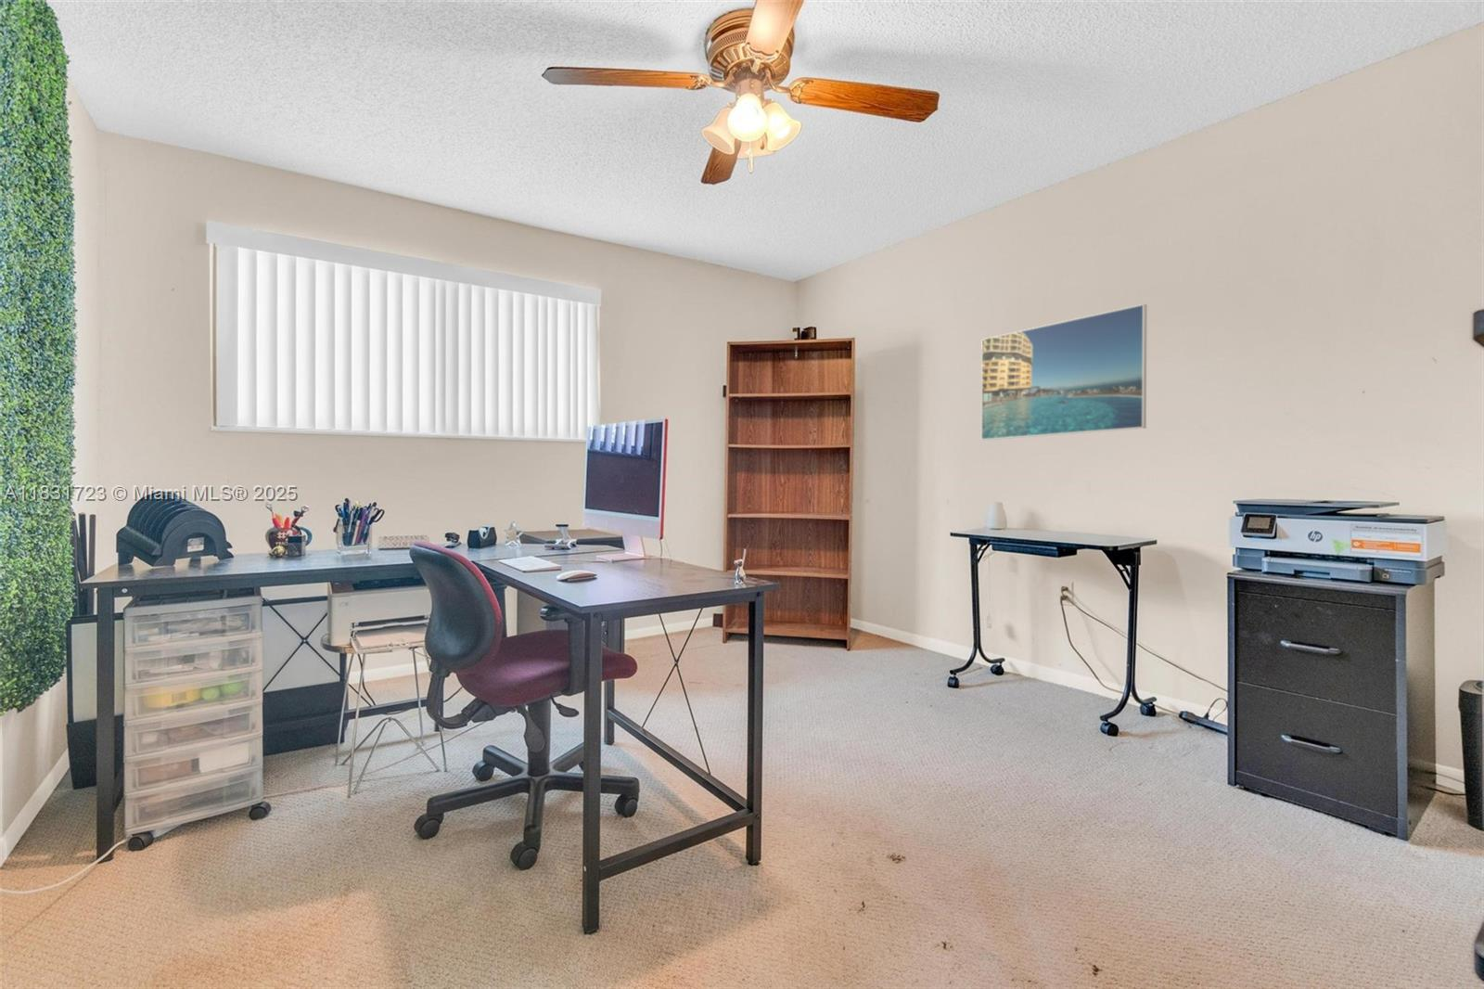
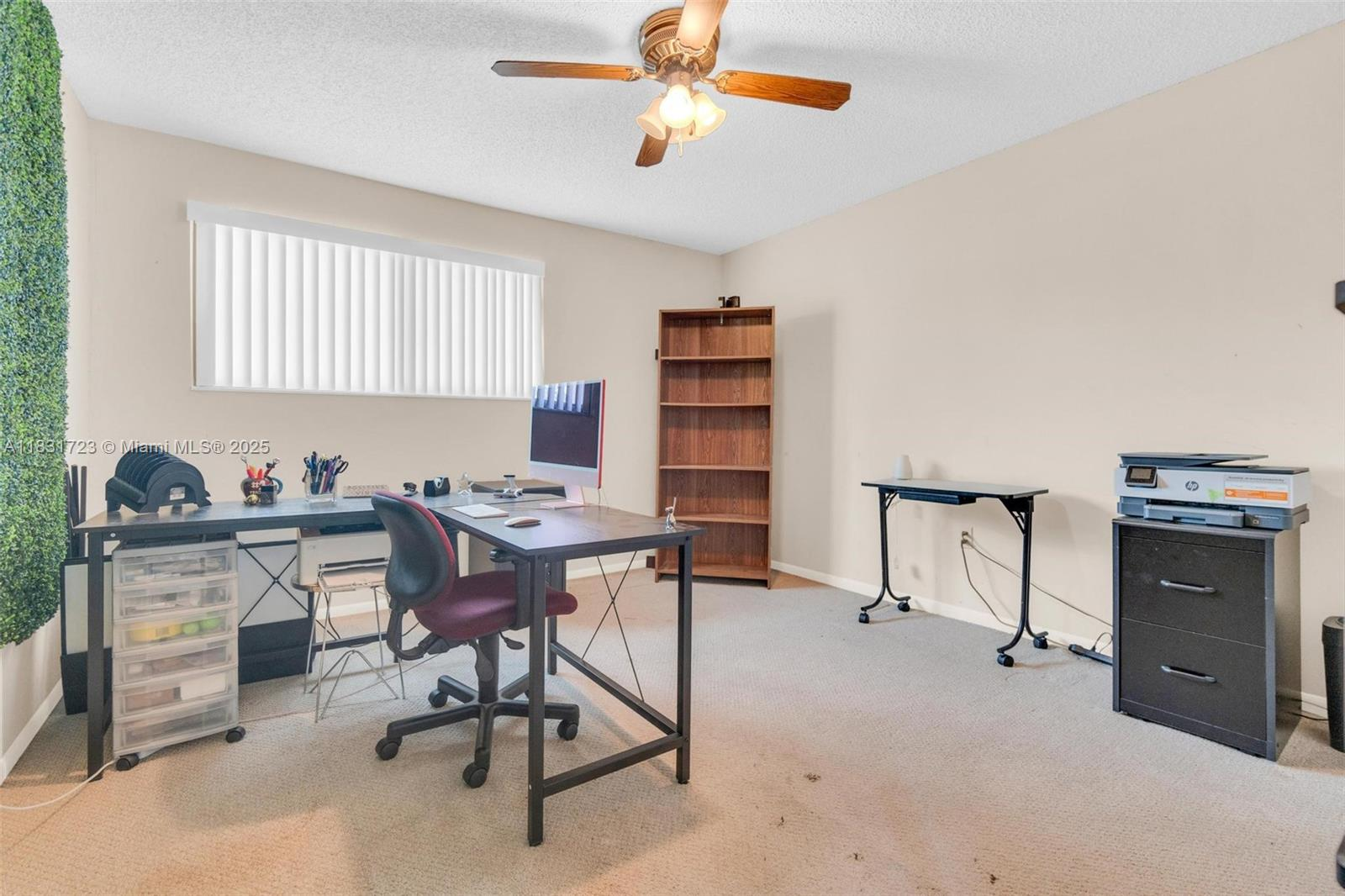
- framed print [981,304,1147,440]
